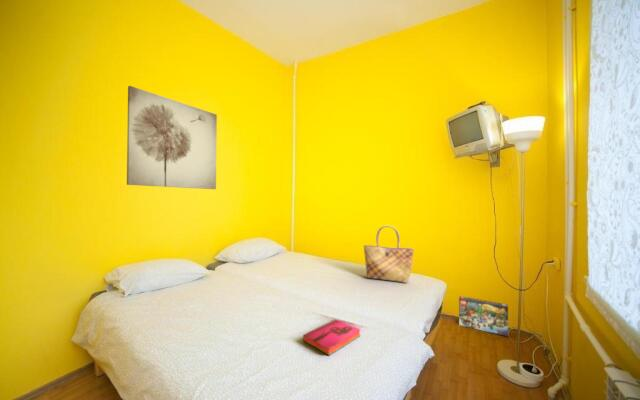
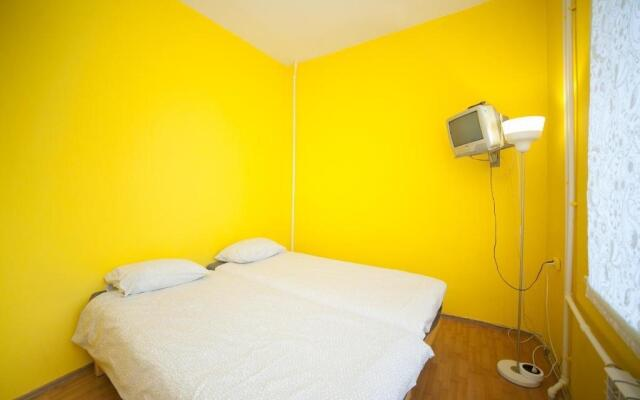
- wall art [126,85,218,190]
- tote bag [363,225,415,284]
- box [458,295,509,337]
- hardback book [302,318,362,356]
